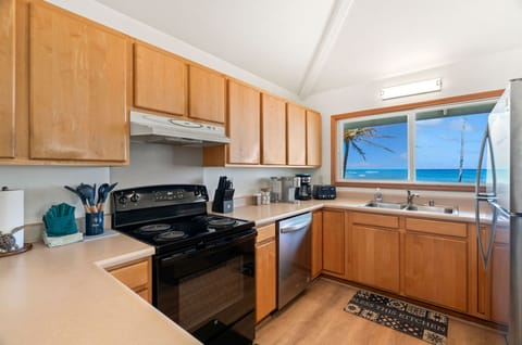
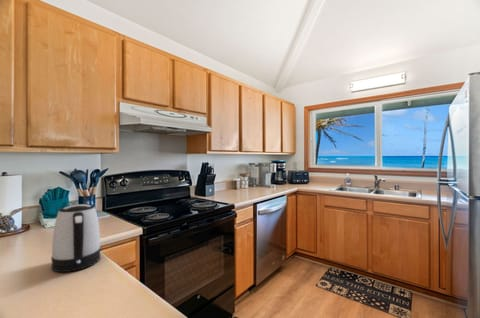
+ kettle [50,203,102,273]
